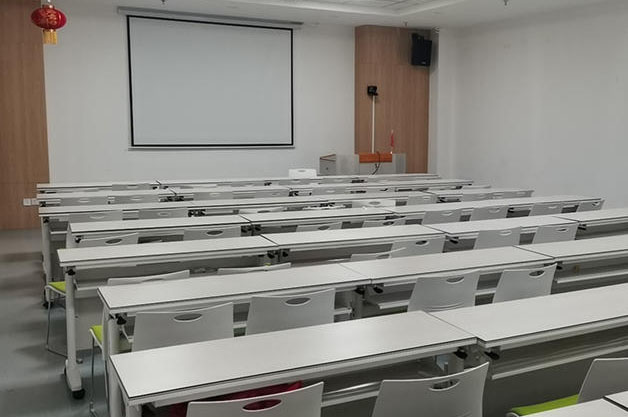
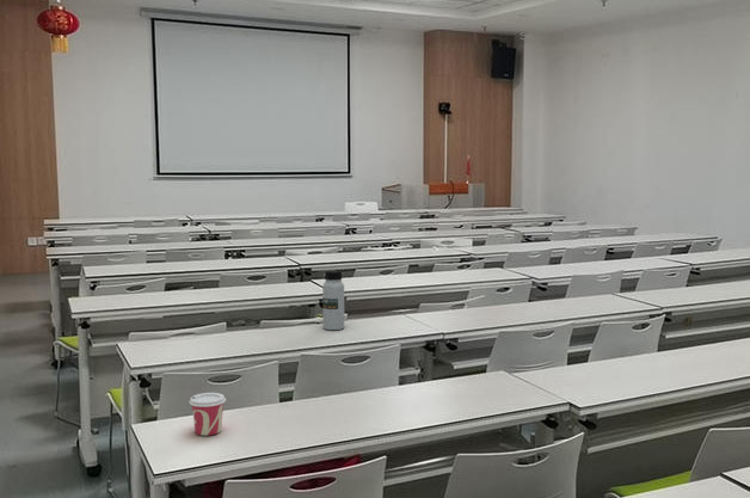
+ cup [189,392,227,437]
+ water bottle [321,269,345,331]
